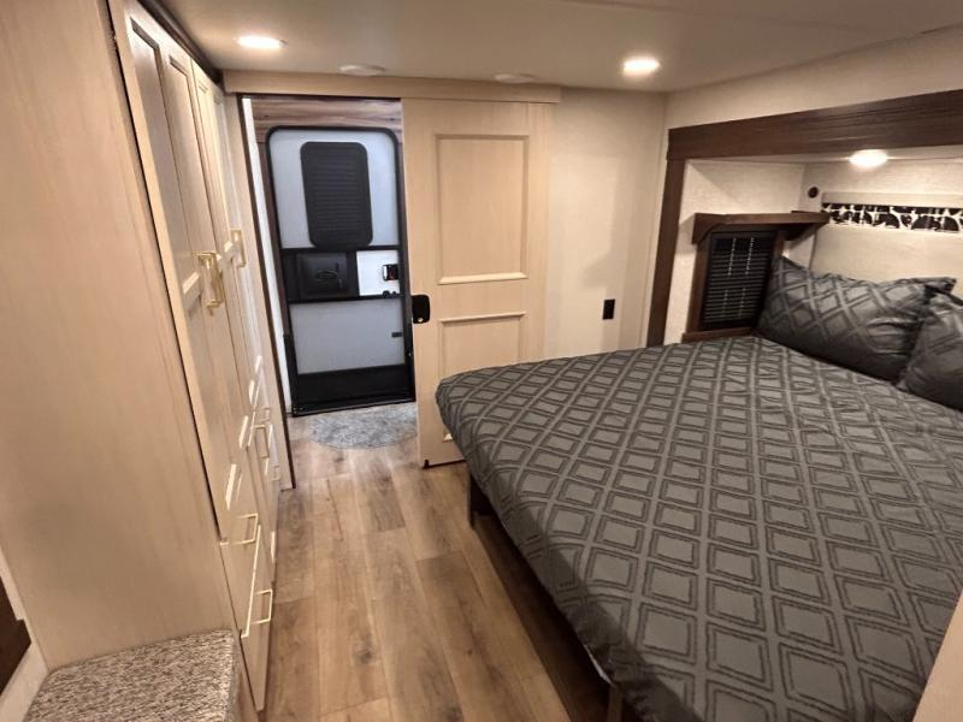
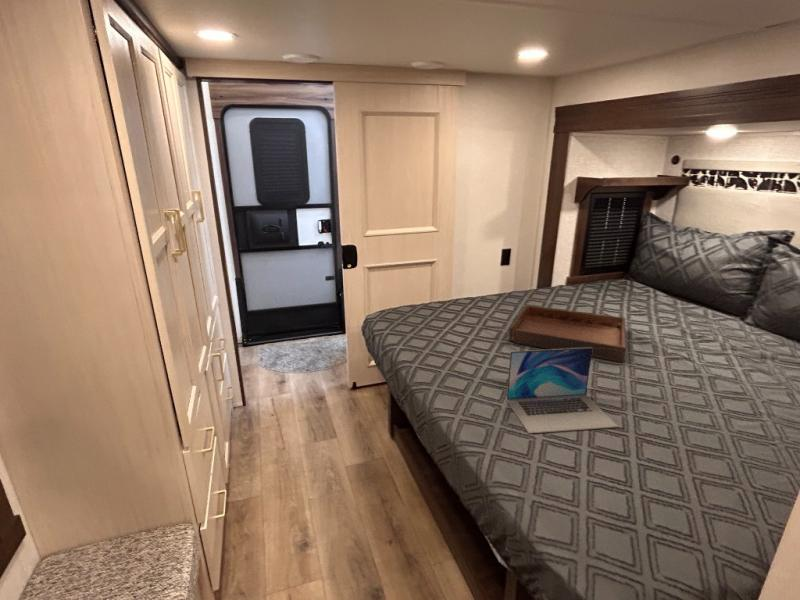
+ serving tray [508,304,627,363]
+ laptop [506,348,619,434]
